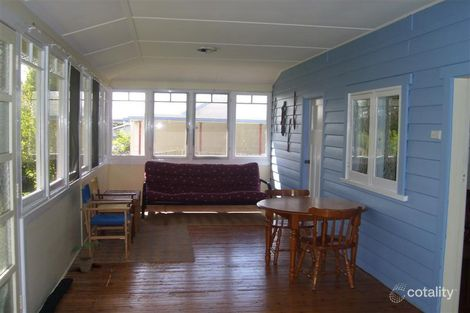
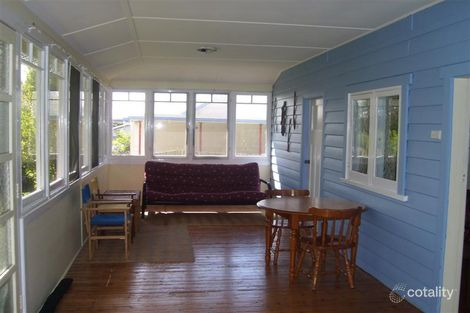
- potted plant [68,236,106,273]
